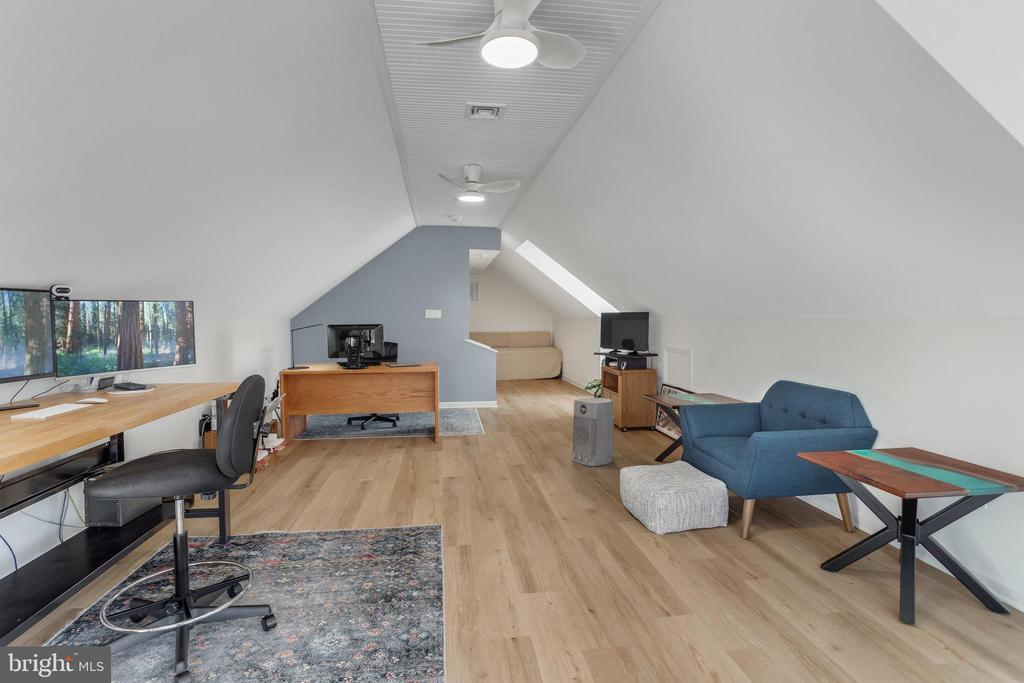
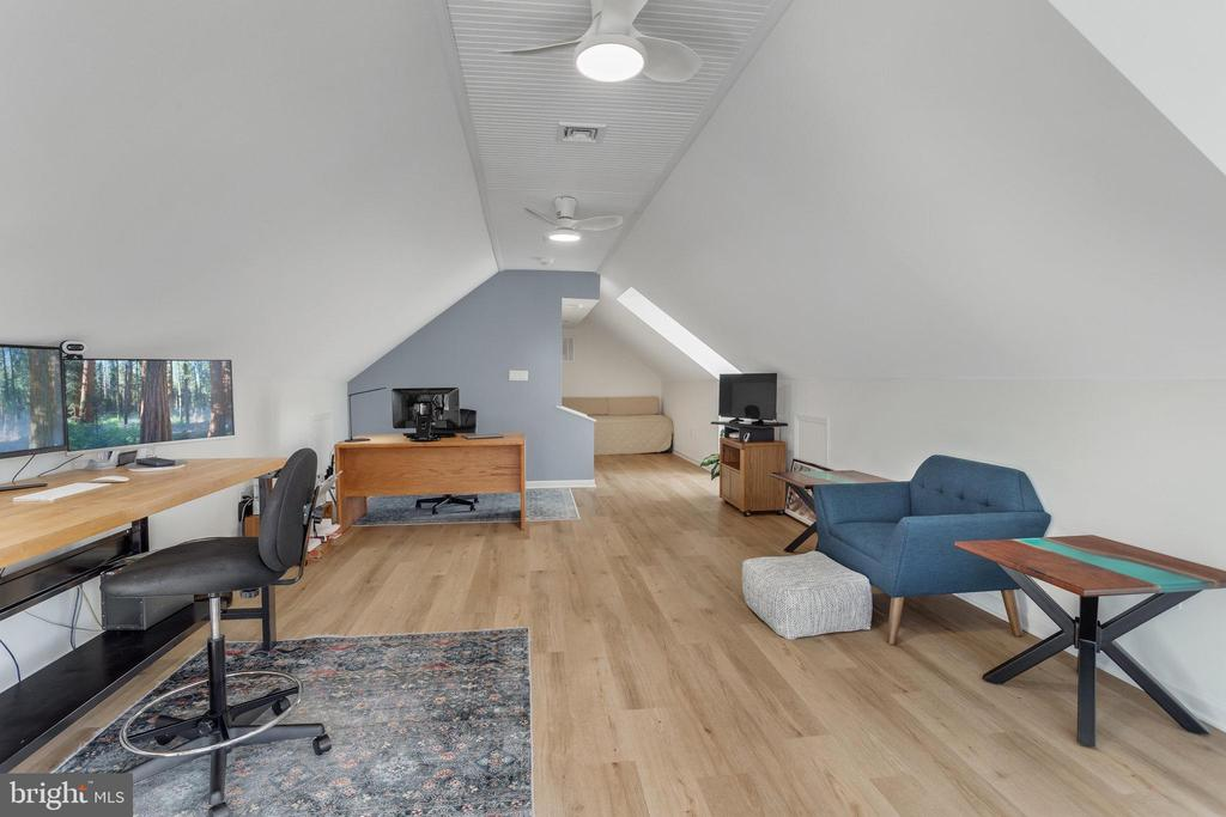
- air purifier [571,397,615,467]
